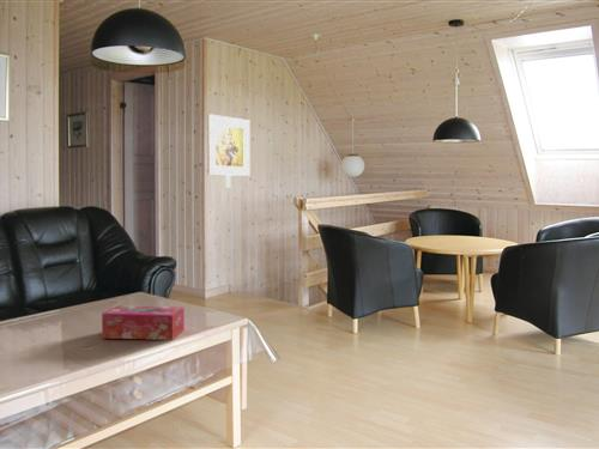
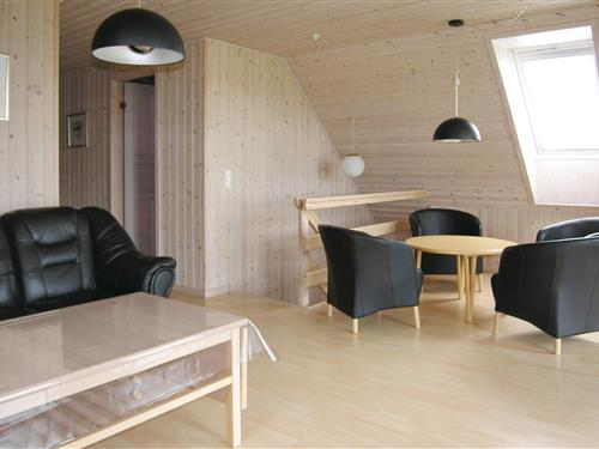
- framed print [206,113,252,177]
- tissue box [101,304,186,341]
